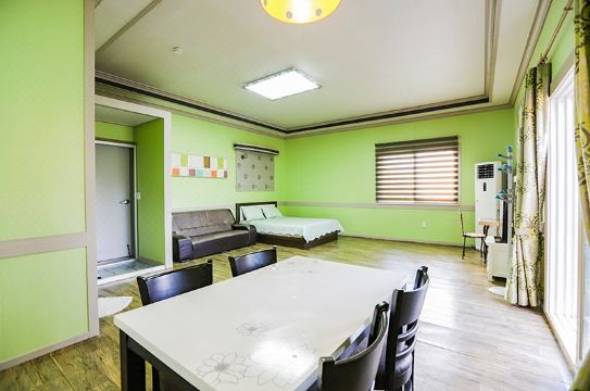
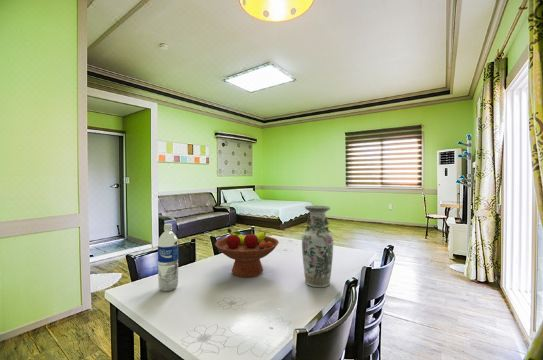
+ fruit bowl [214,227,280,279]
+ water bottle [157,223,179,292]
+ vase [301,205,334,288]
